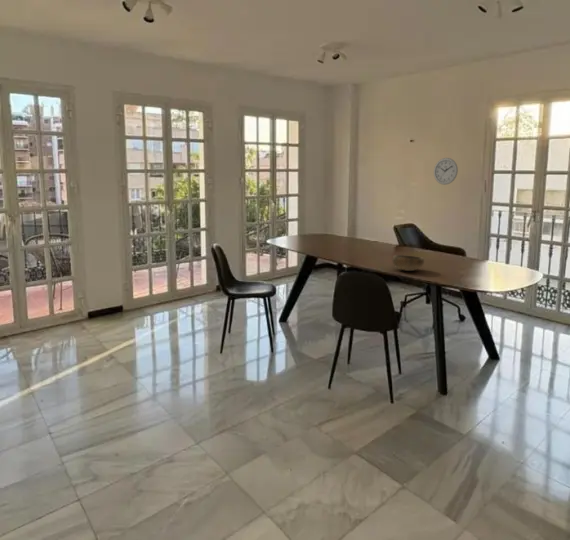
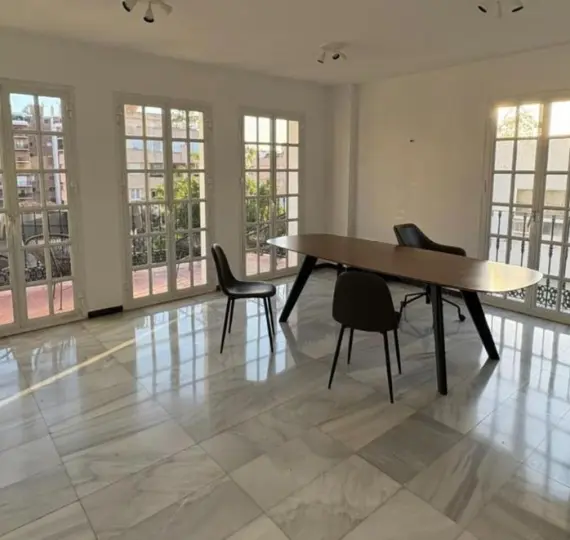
- bowl [392,254,425,272]
- wall clock [433,157,459,186]
